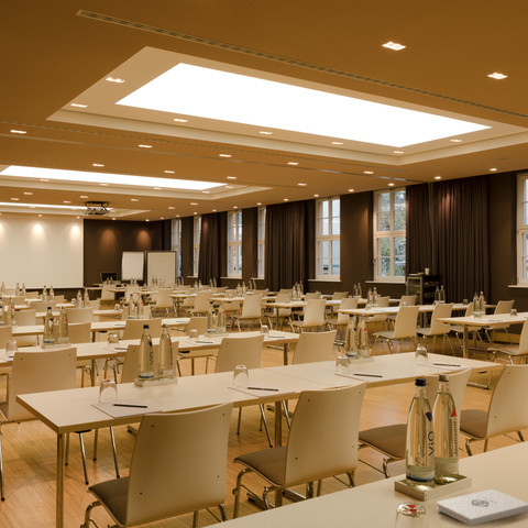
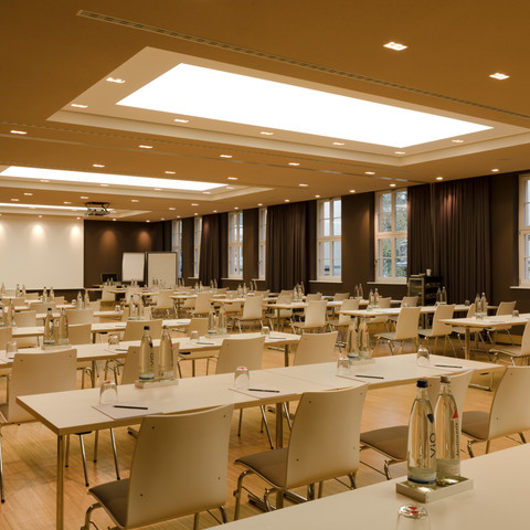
- notepad [436,488,528,527]
